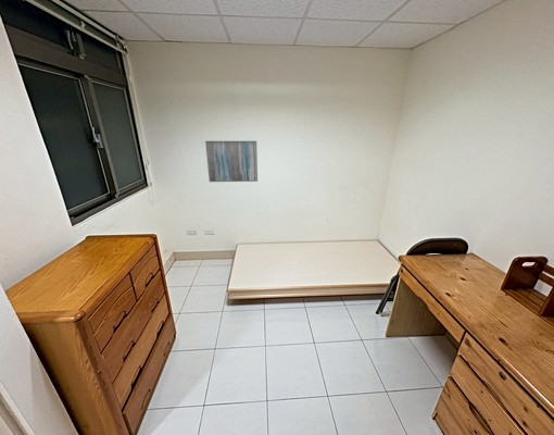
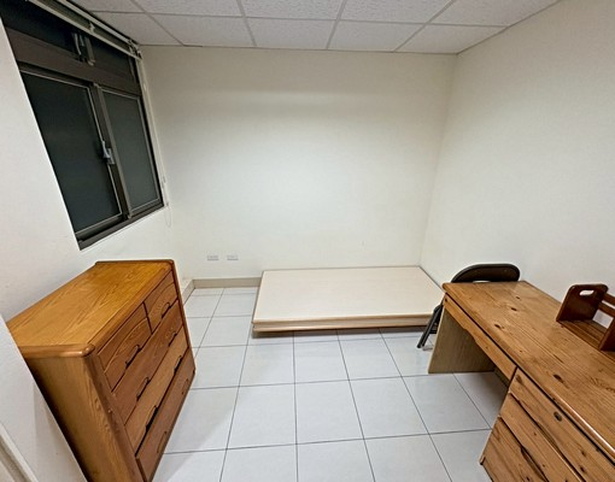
- wall art [204,140,259,183]
